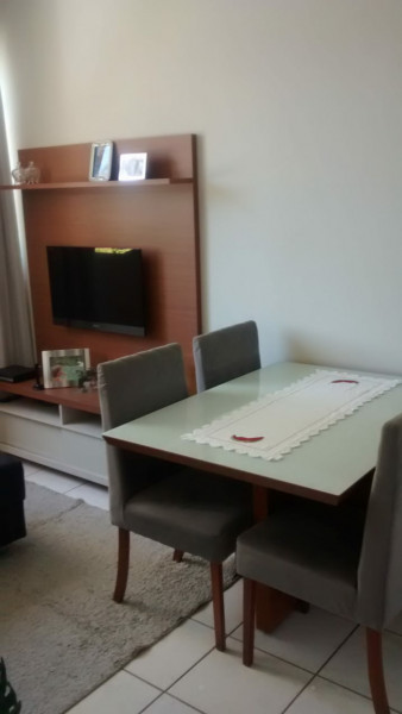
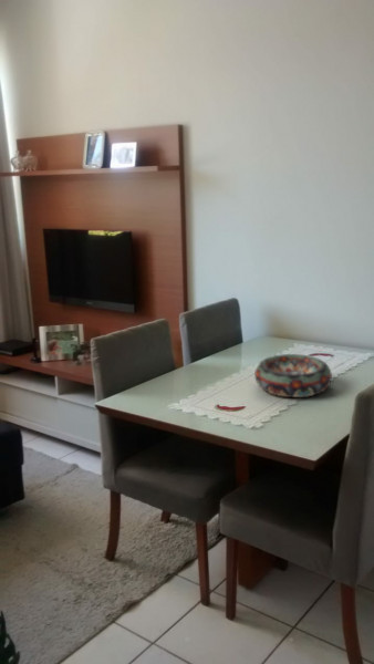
+ decorative bowl [253,353,333,398]
